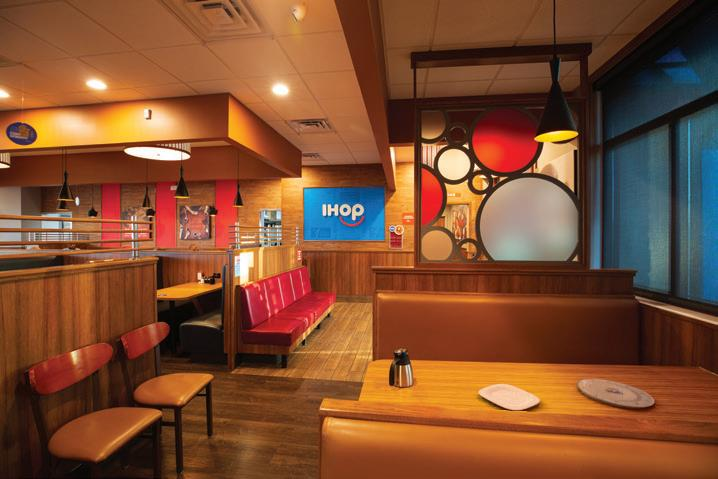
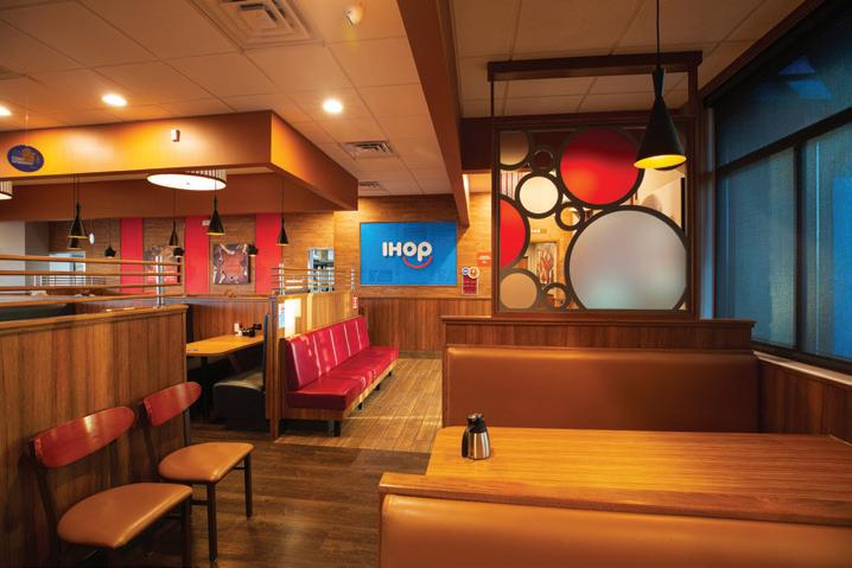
- plate [477,383,541,412]
- plate [576,378,655,409]
